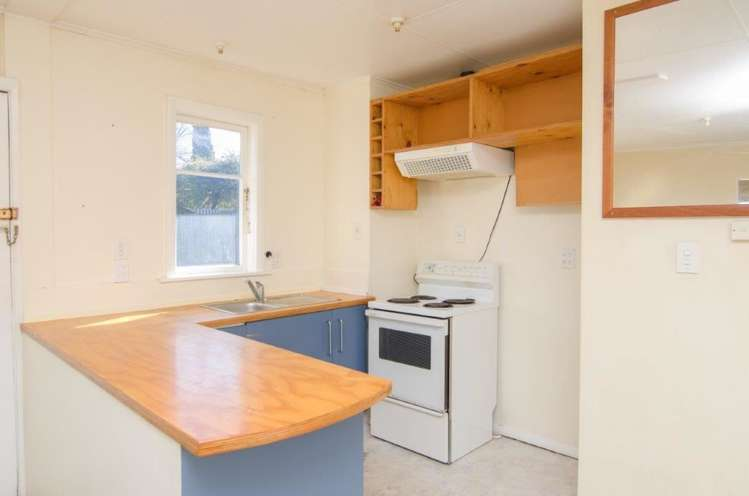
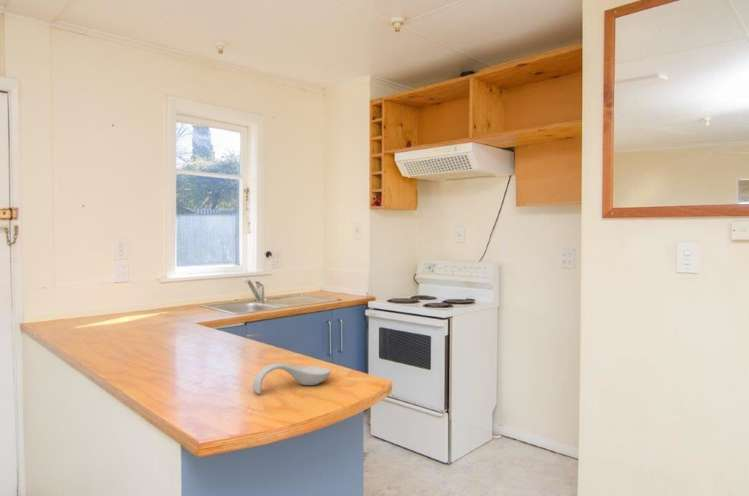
+ spoon rest [251,362,332,395]
